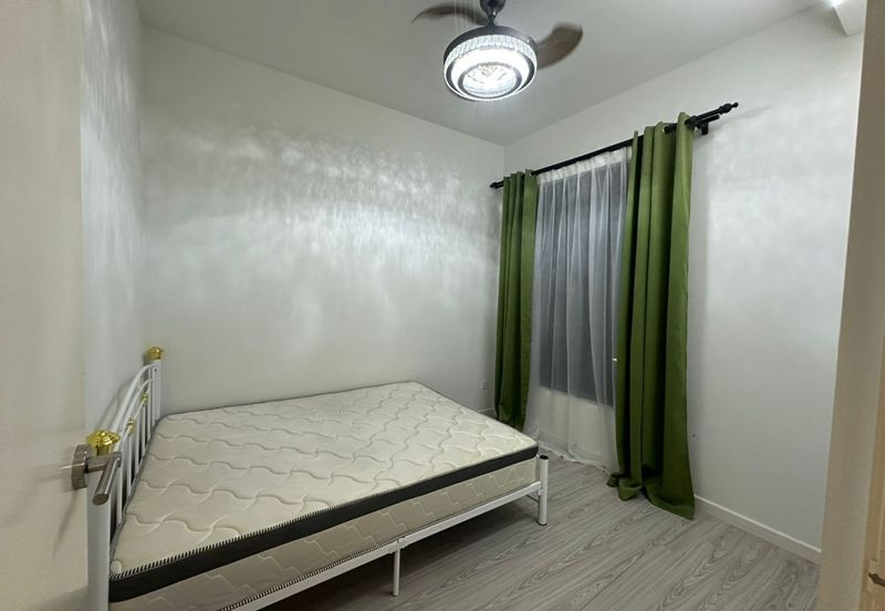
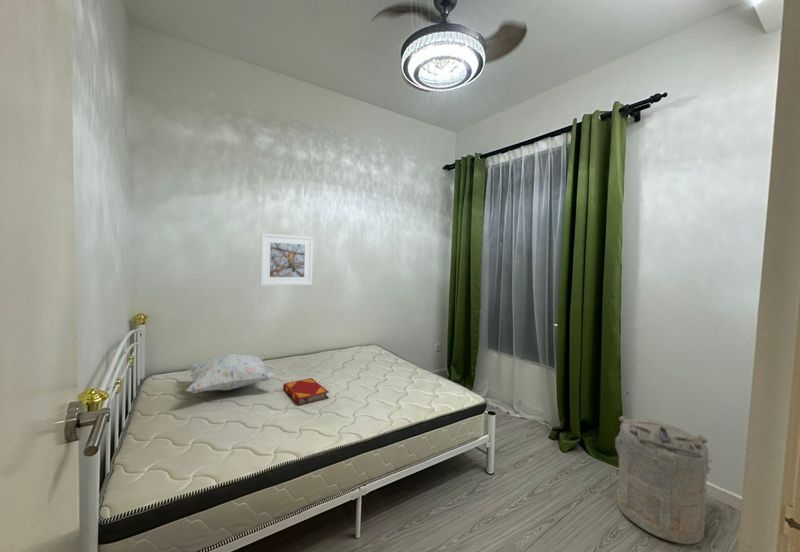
+ hardback book [282,377,330,406]
+ laundry hamper [614,415,713,545]
+ decorative pillow [185,353,277,394]
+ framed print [259,232,314,287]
